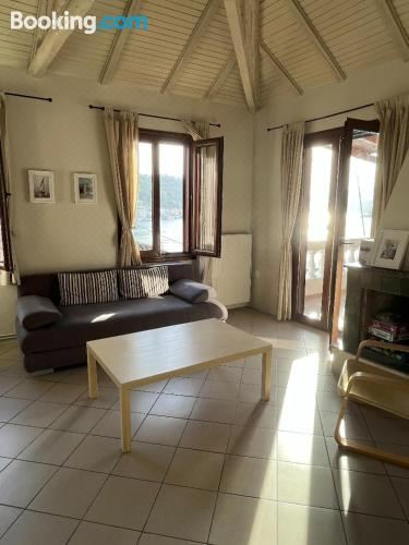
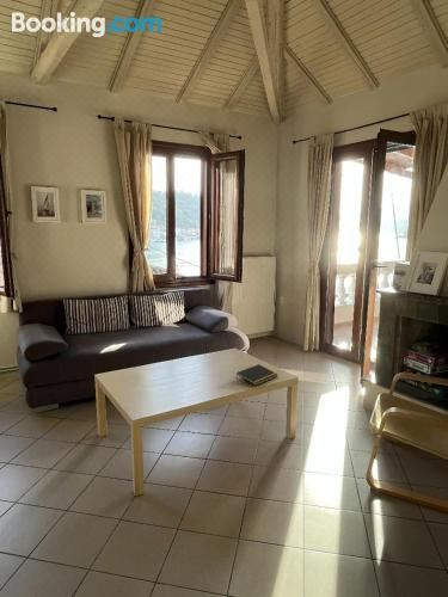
+ notepad [235,363,280,387]
